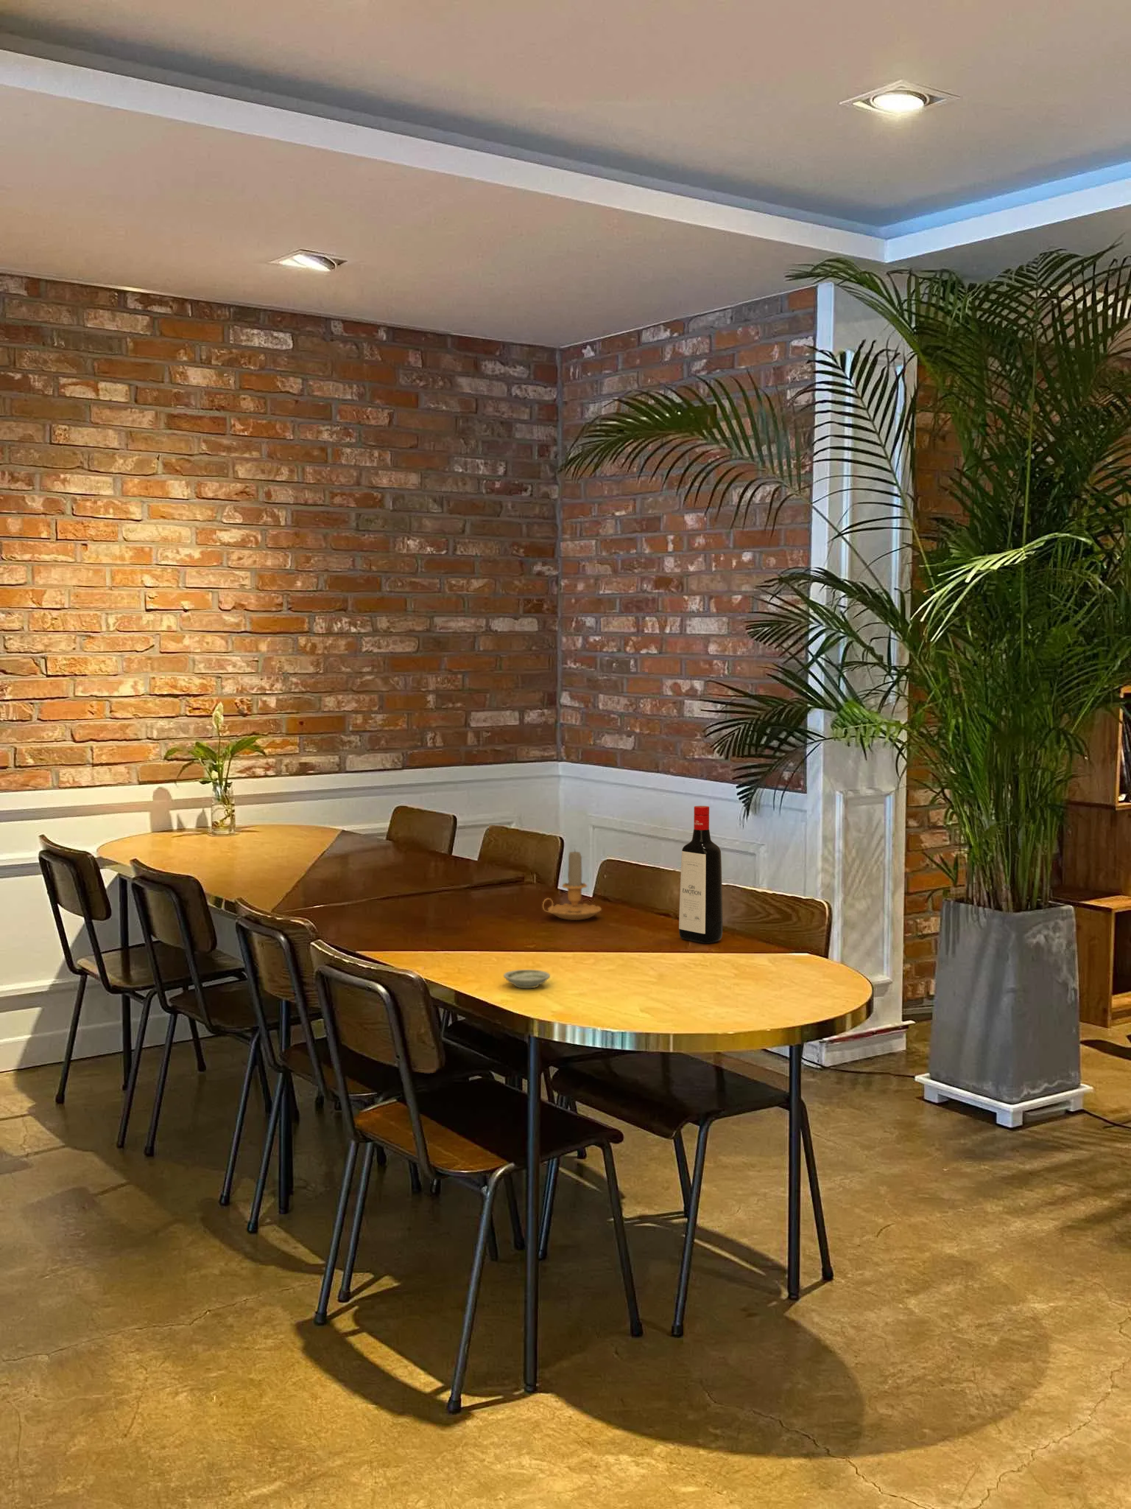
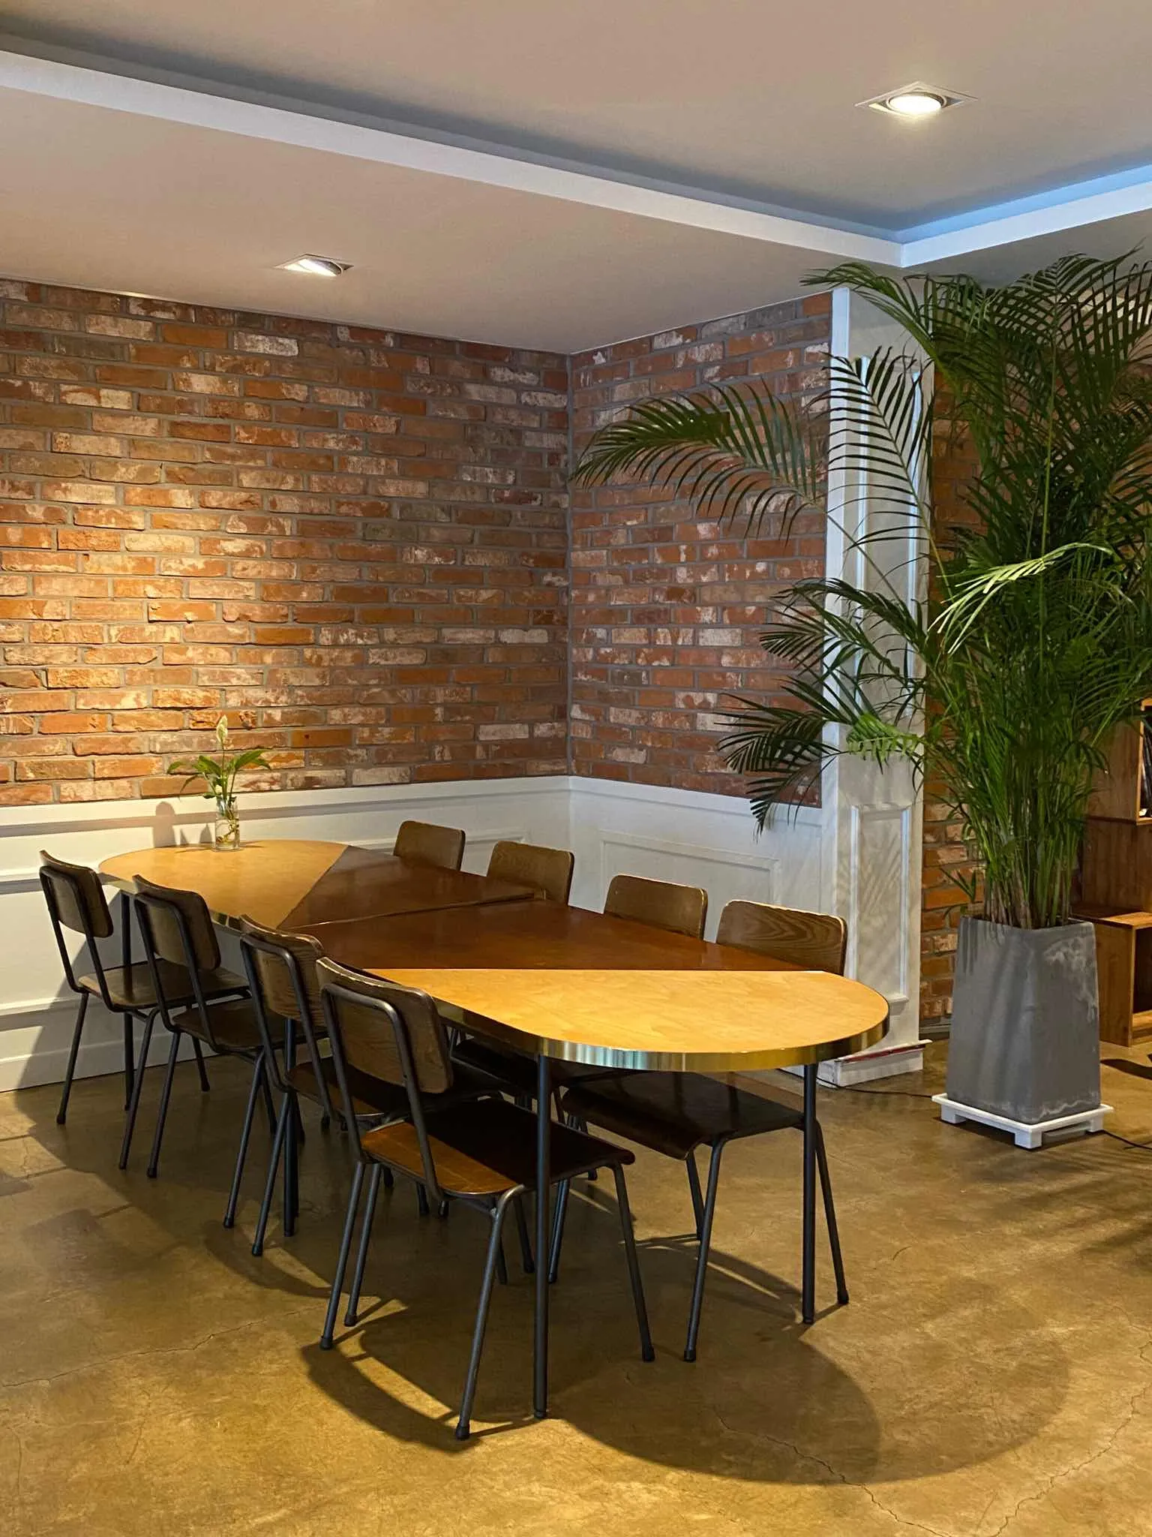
- liquor bottle [678,806,724,943]
- saucer [503,968,551,989]
- candle [542,847,602,921]
